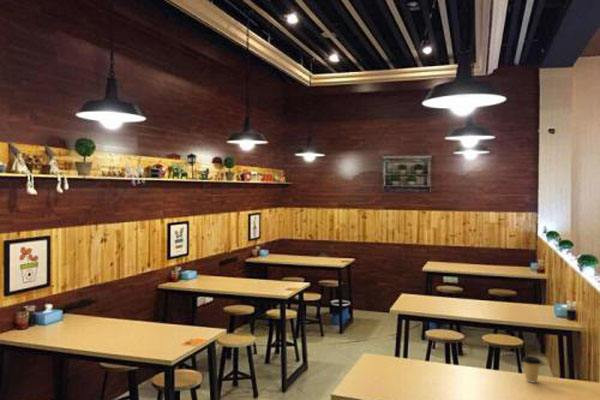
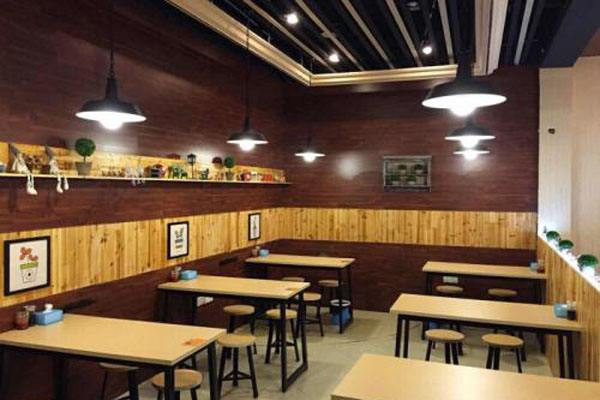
- coffee cup [521,355,542,384]
